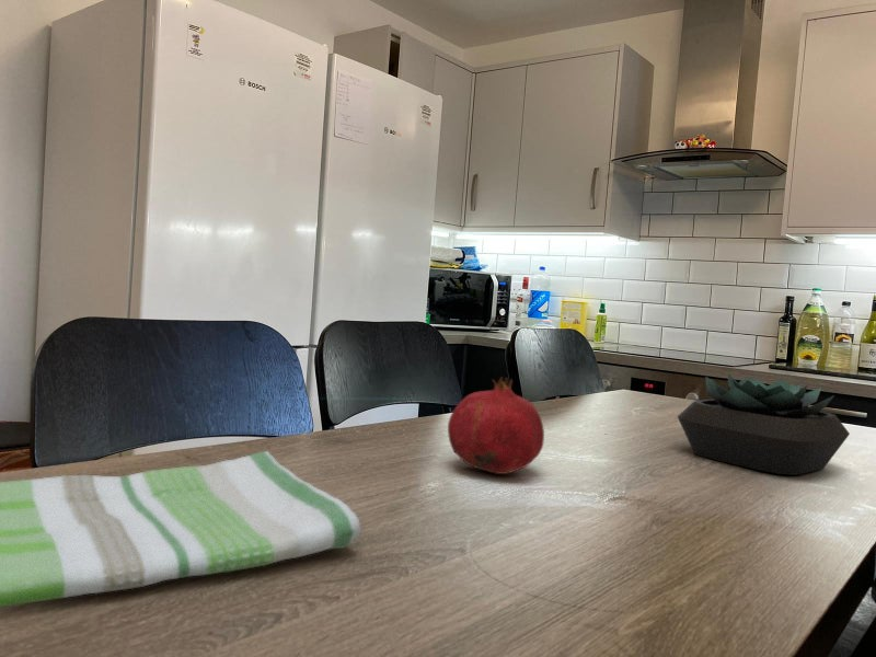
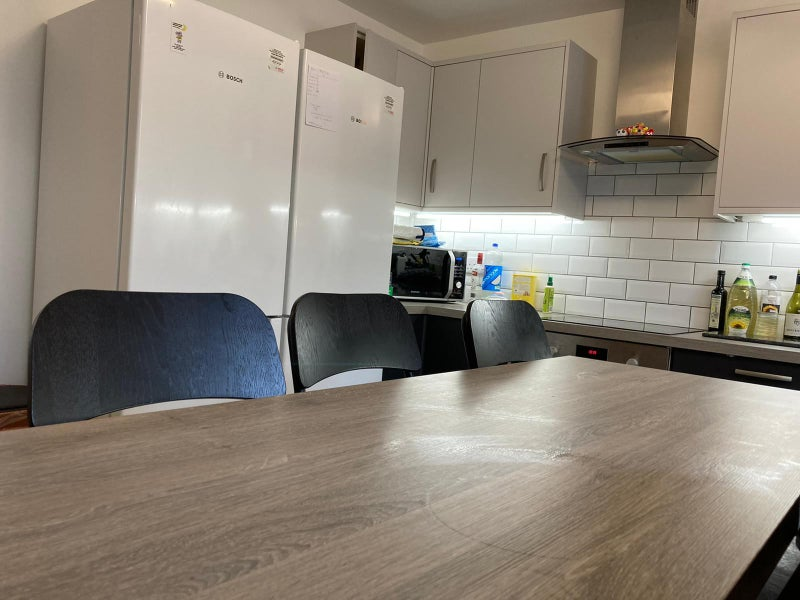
- fruit [447,376,545,475]
- dish towel [0,450,362,609]
- succulent plant [677,373,851,476]
